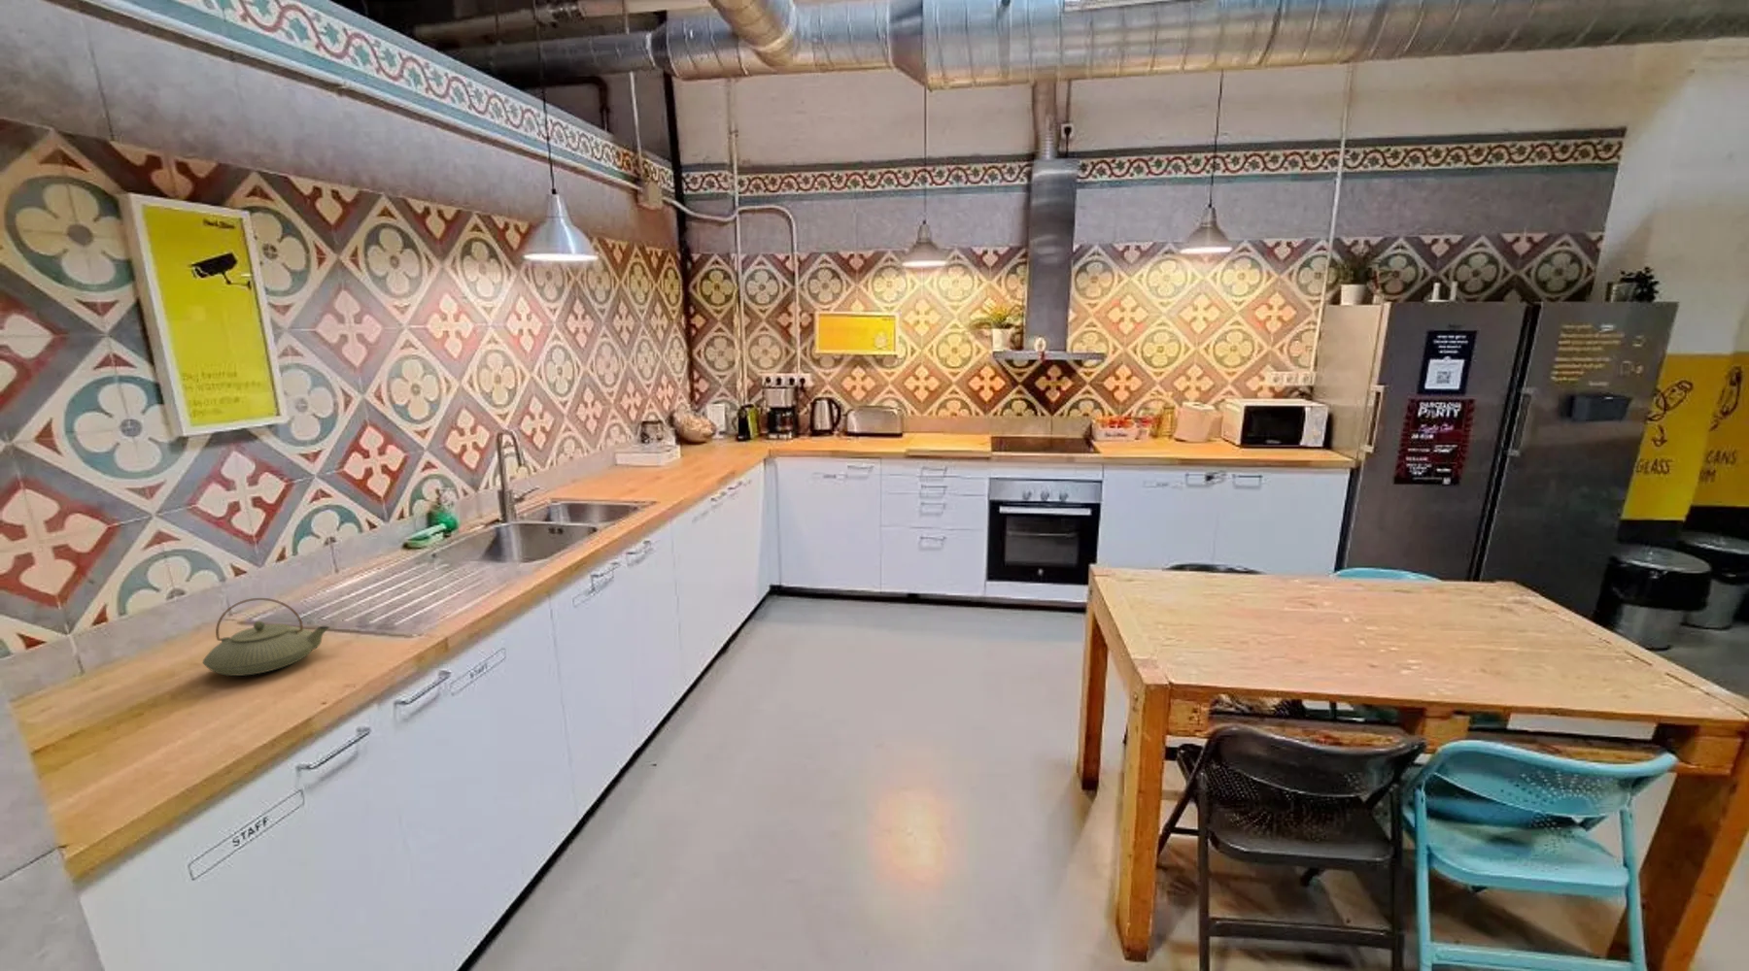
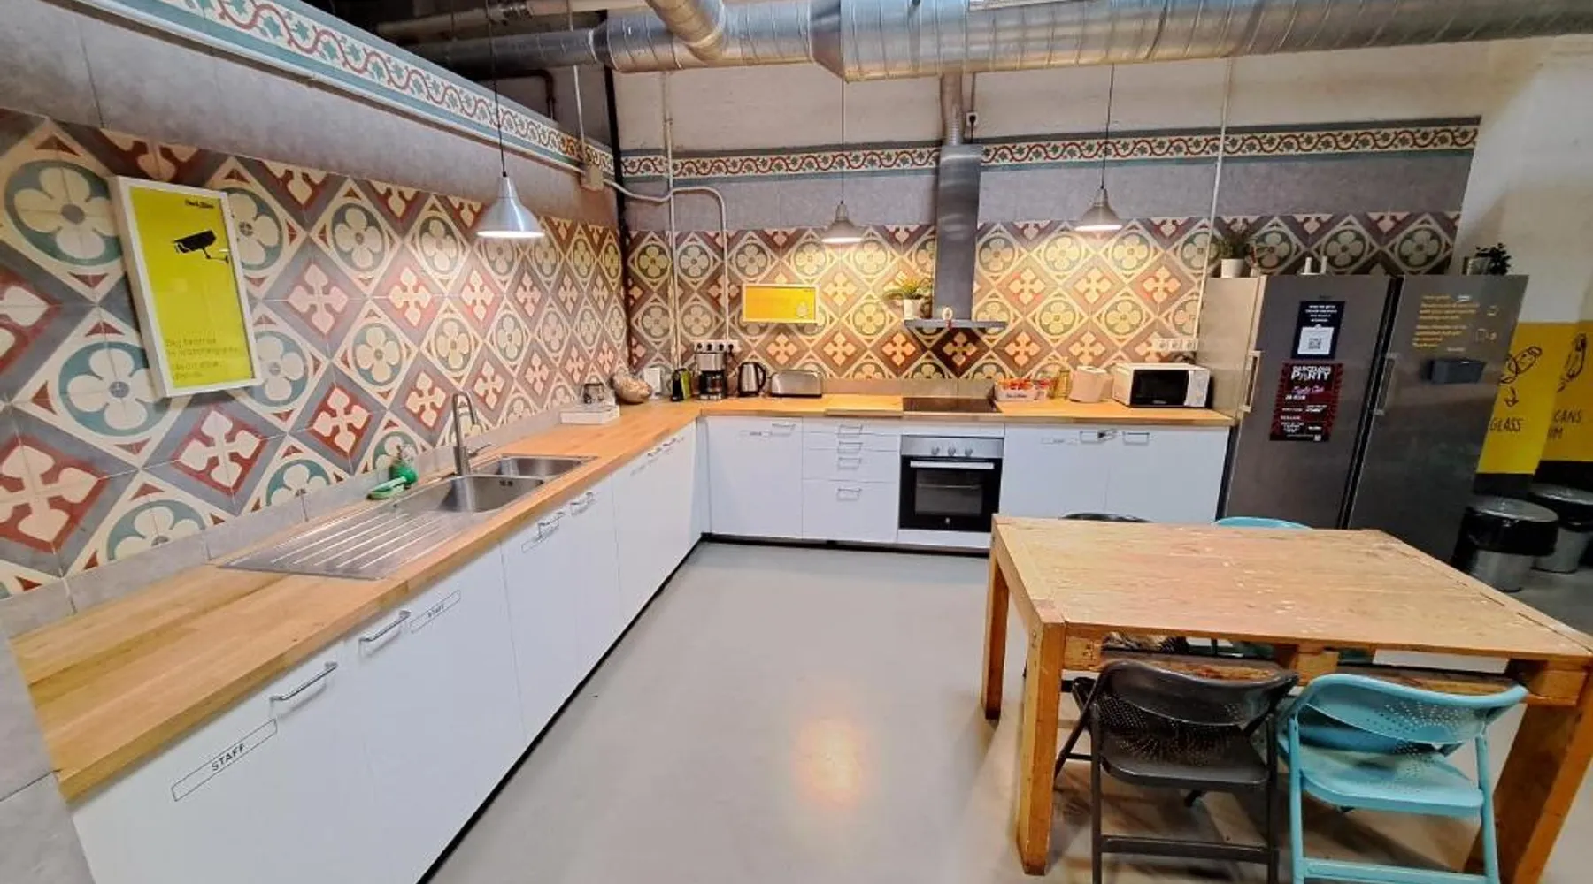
- teapot [202,597,330,677]
